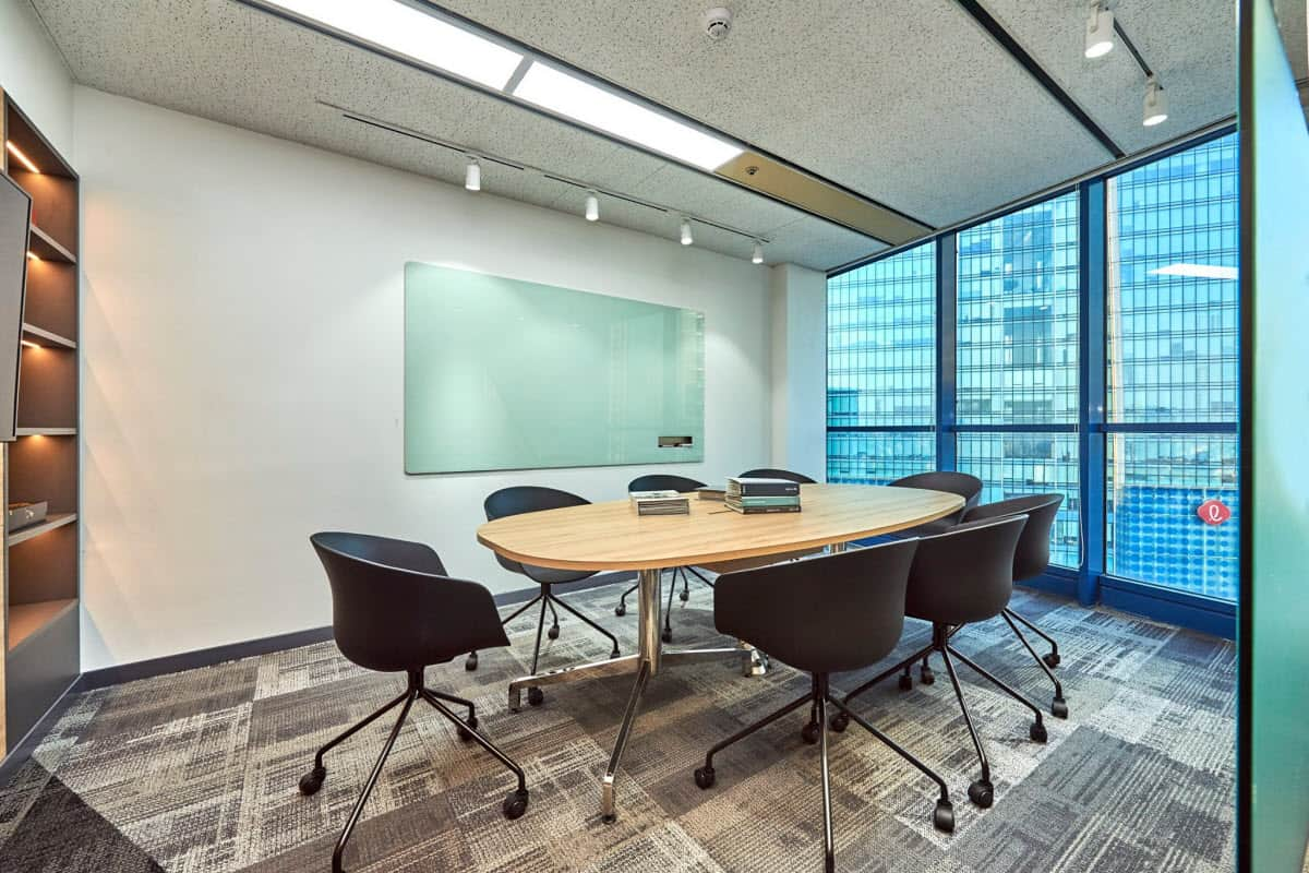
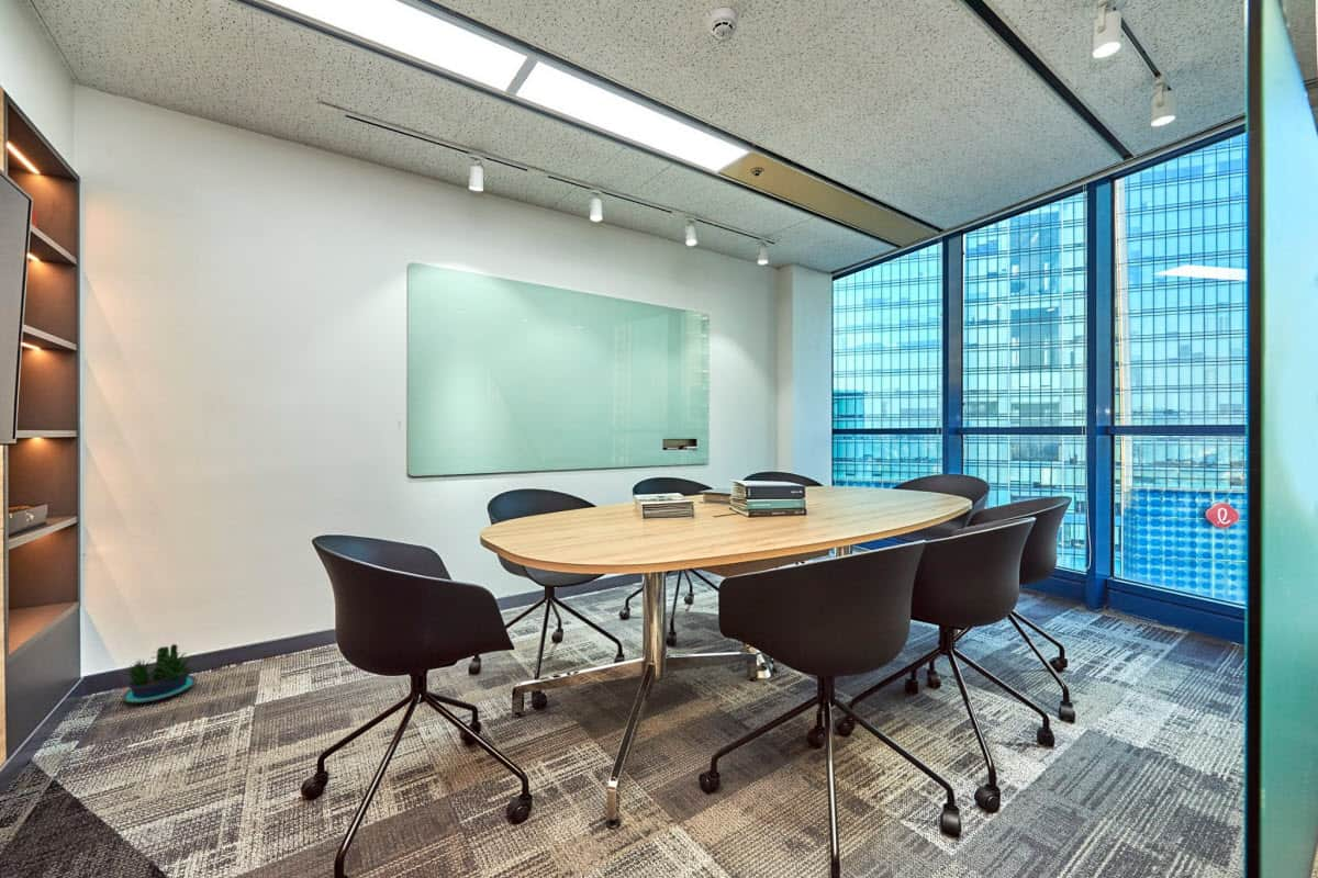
+ potted plant [121,643,201,703]
